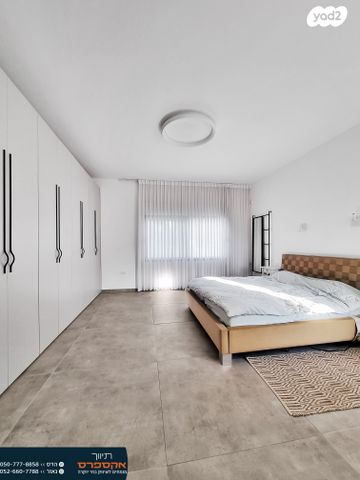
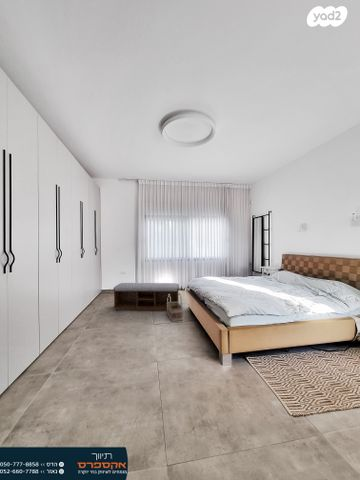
+ basket [166,292,184,323]
+ bench [113,282,180,312]
